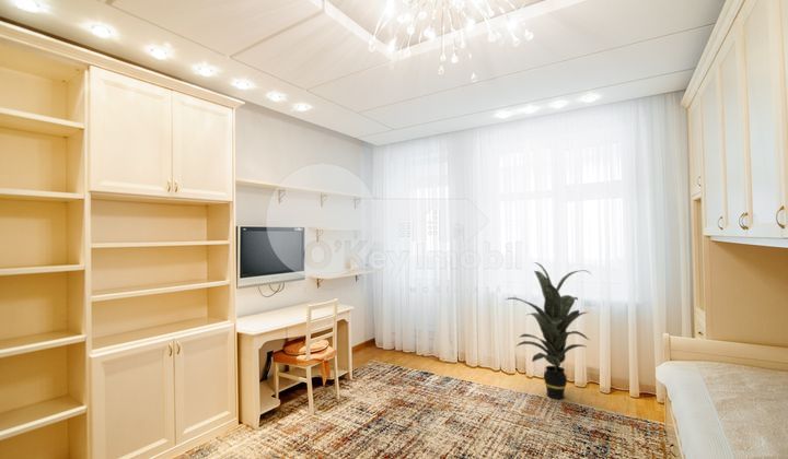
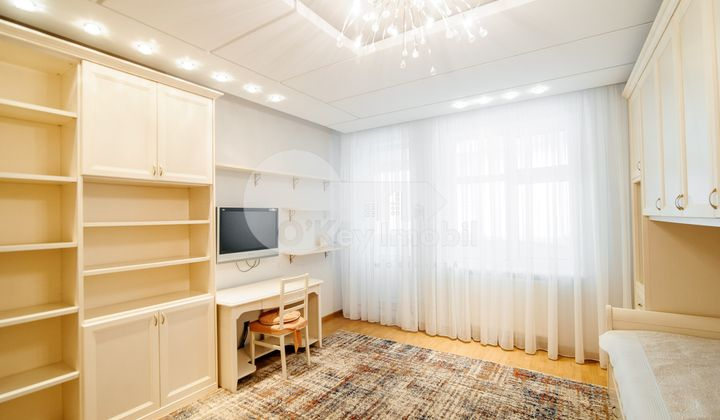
- indoor plant [505,261,591,400]
